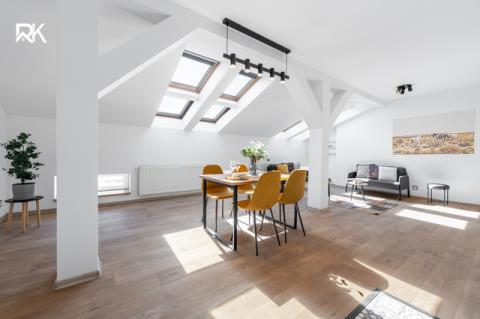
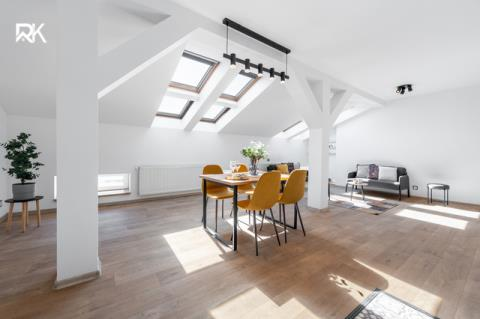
- wall art [391,108,476,156]
